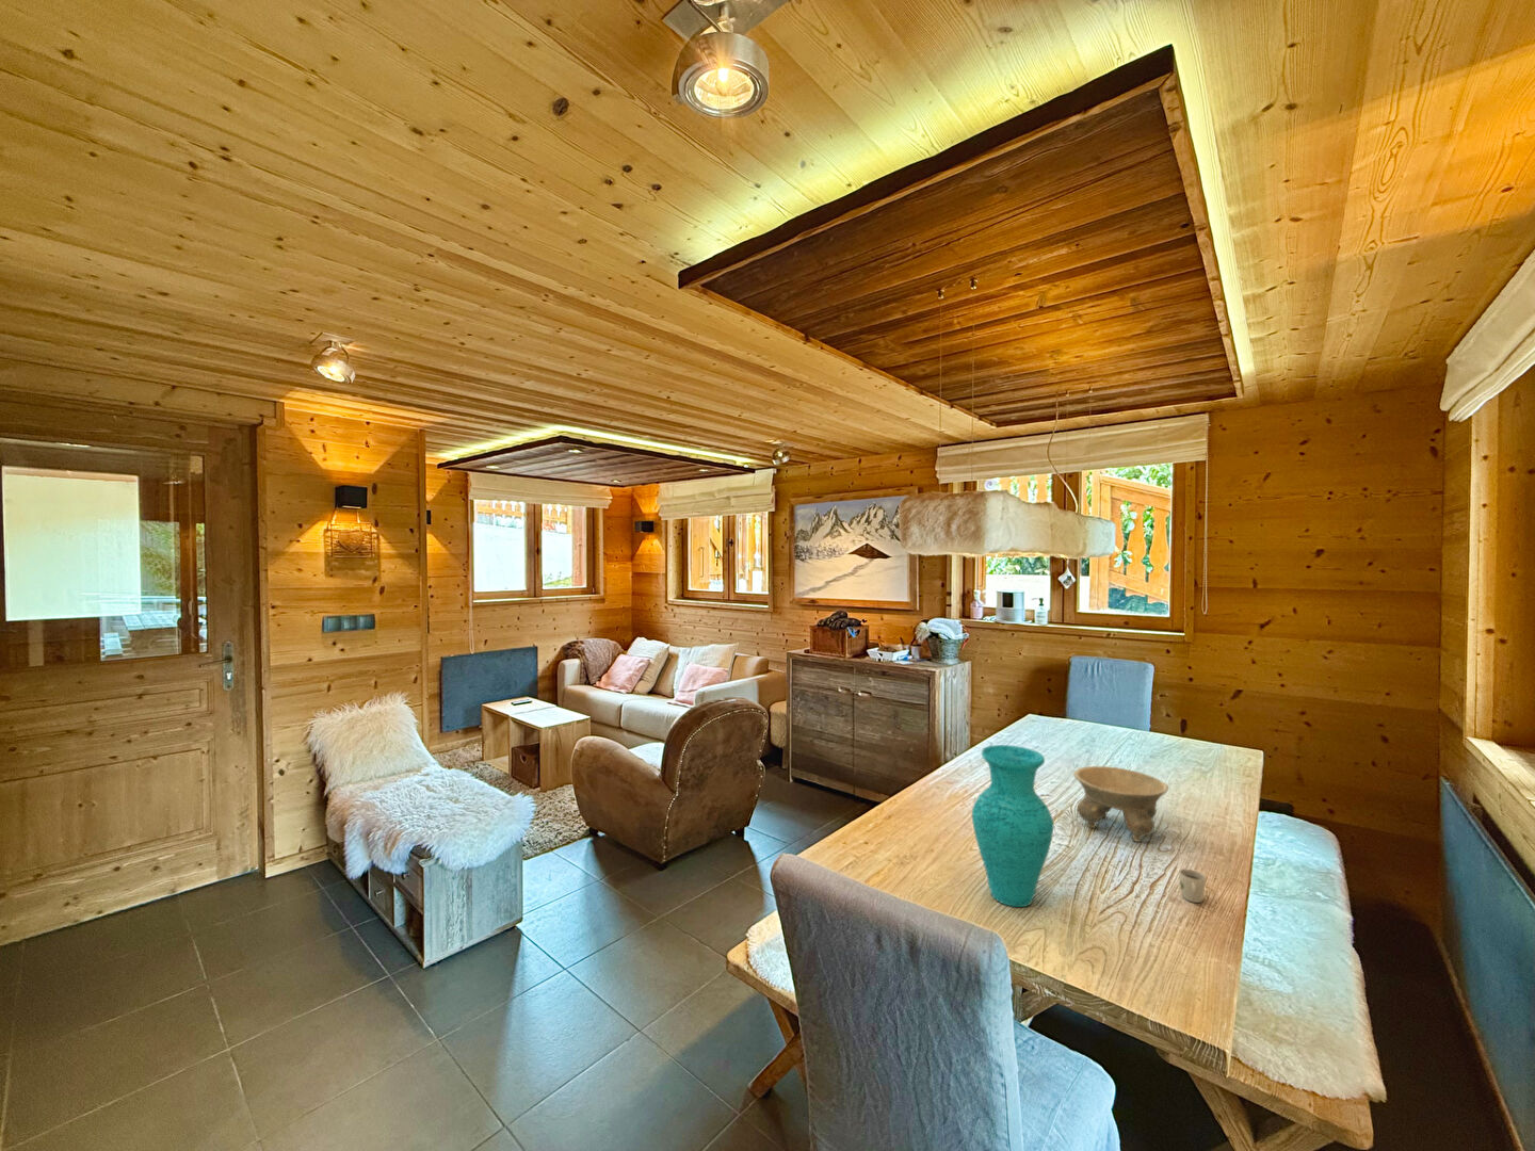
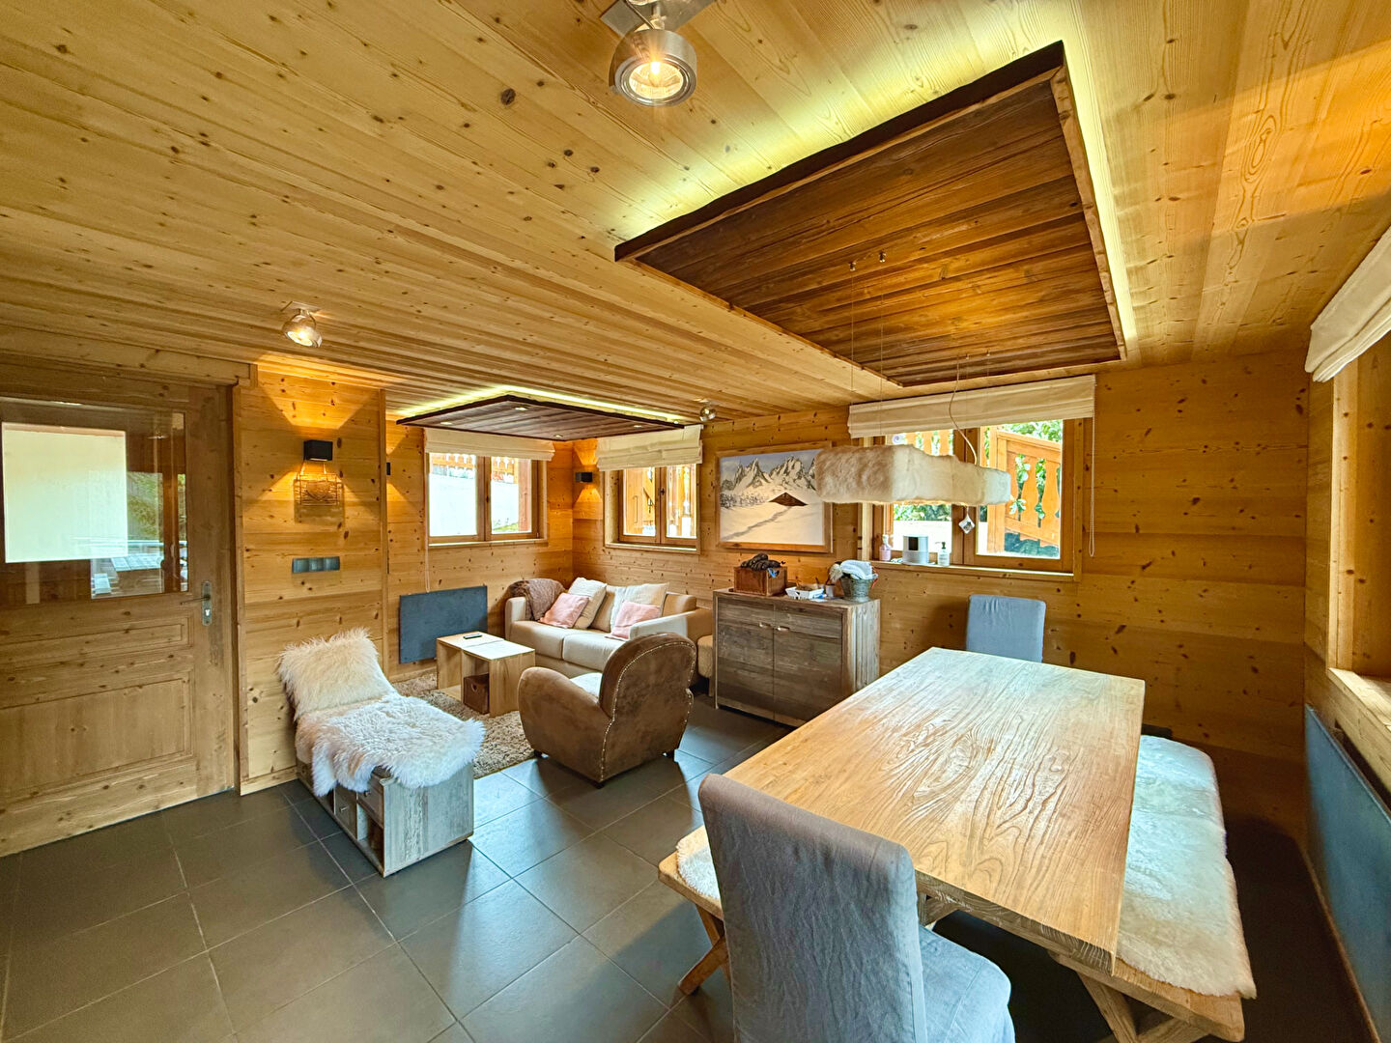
- cup [1178,868,1206,903]
- vase [971,744,1054,908]
- bowl [1072,765,1169,843]
